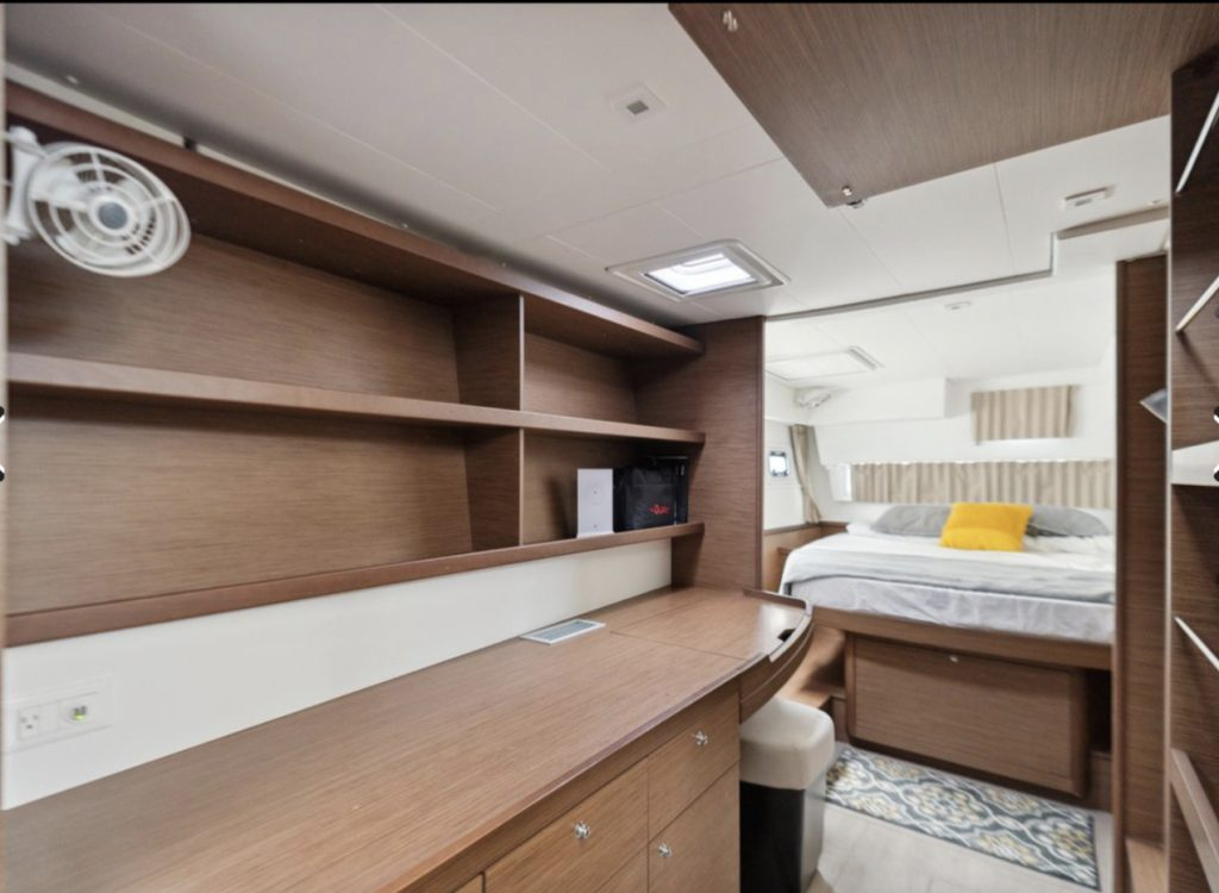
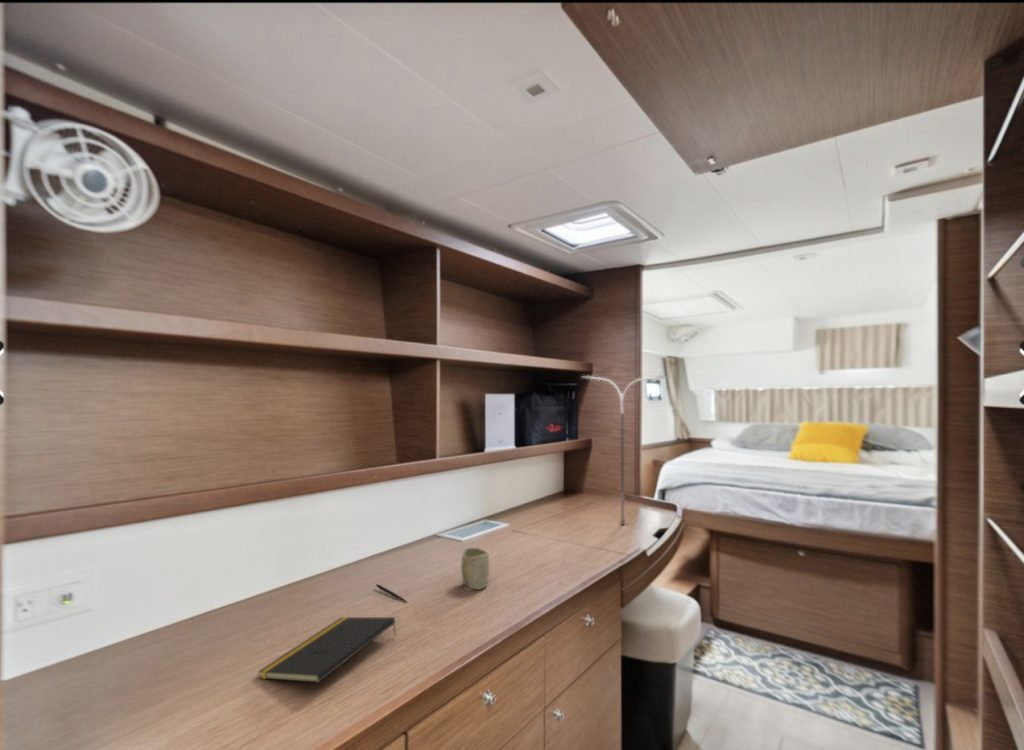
+ notepad [257,616,397,684]
+ cup [460,547,490,591]
+ desk lamp [580,373,670,526]
+ pen [375,583,408,603]
